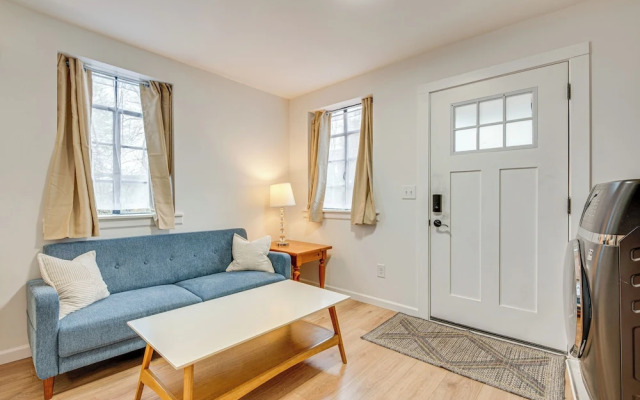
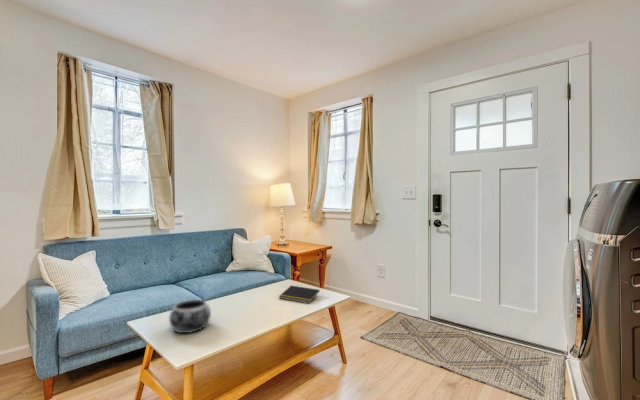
+ notepad [278,285,321,304]
+ decorative bowl [168,299,212,334]
